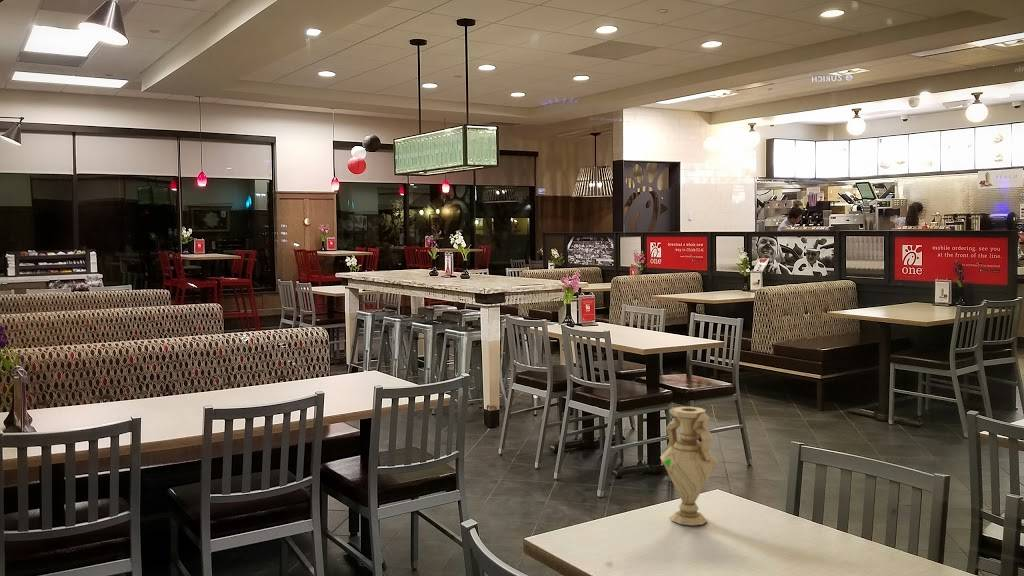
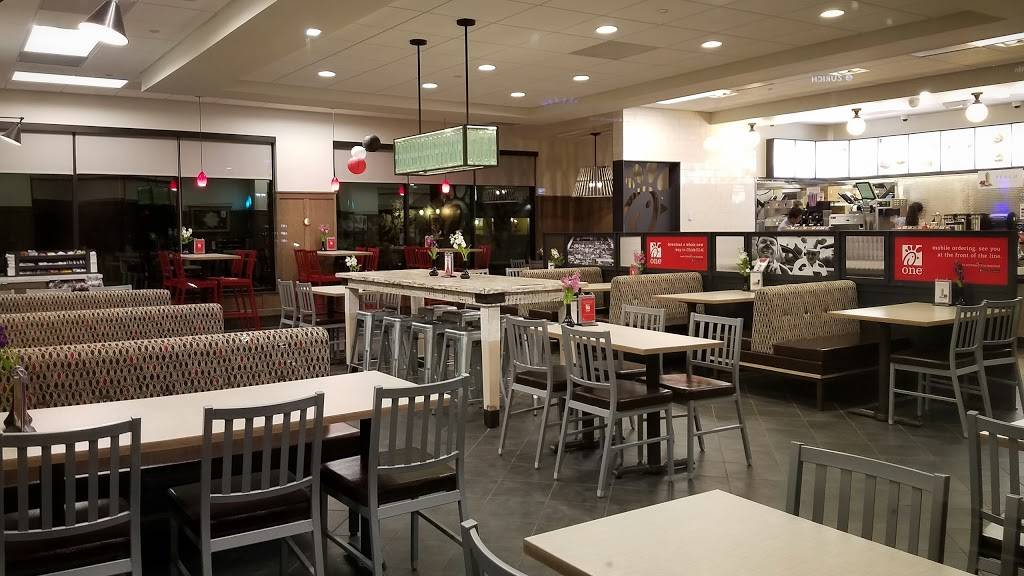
- vase [659,406,719,526]
